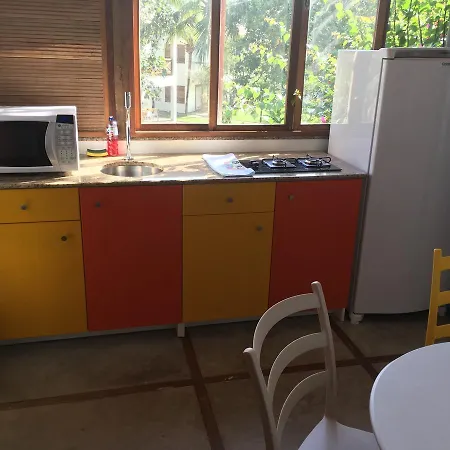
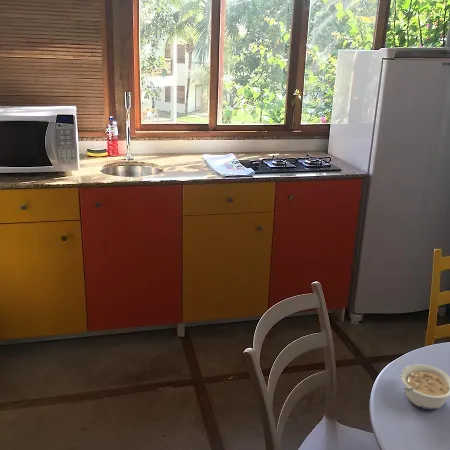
+ legume [399,363,450,410]
